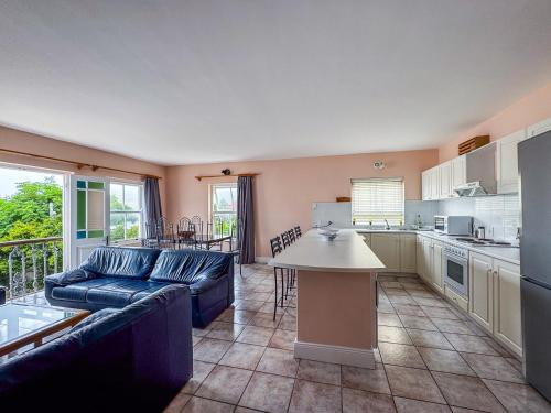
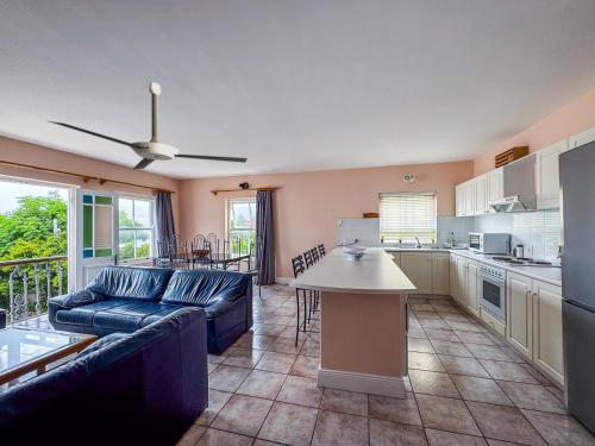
+ ceiling fan [45,81,249,170]
